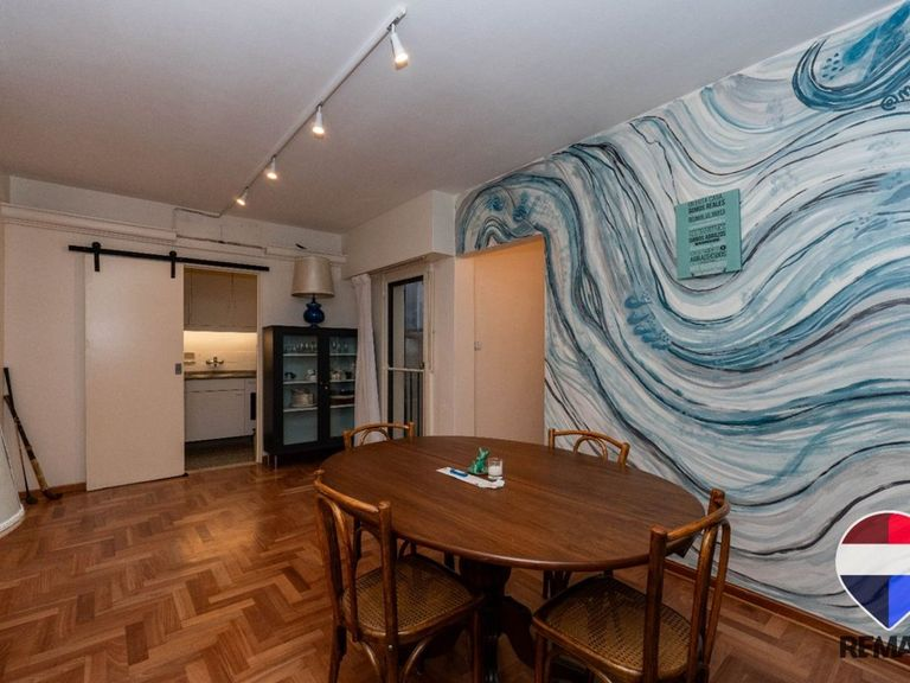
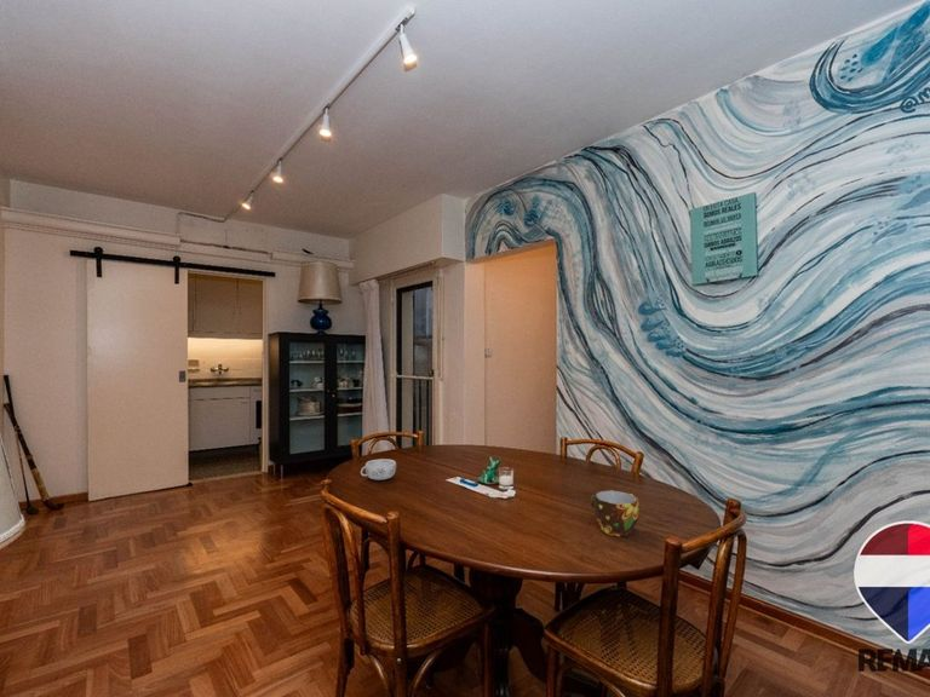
+ decorative bowl [360,457,397,482]
+ cup [590,489,641,537]
